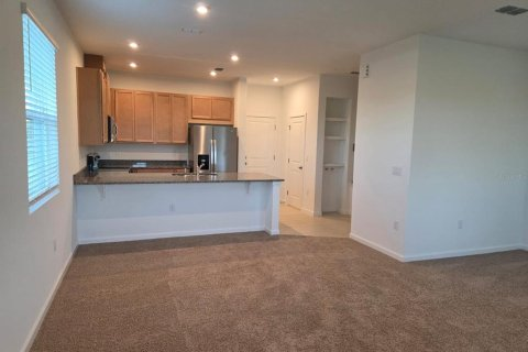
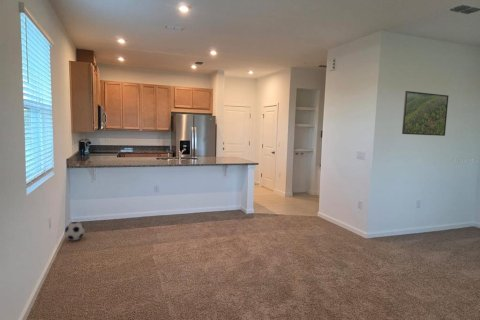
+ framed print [401,90,449,137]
+ soccer ball [63,221,86,242]
